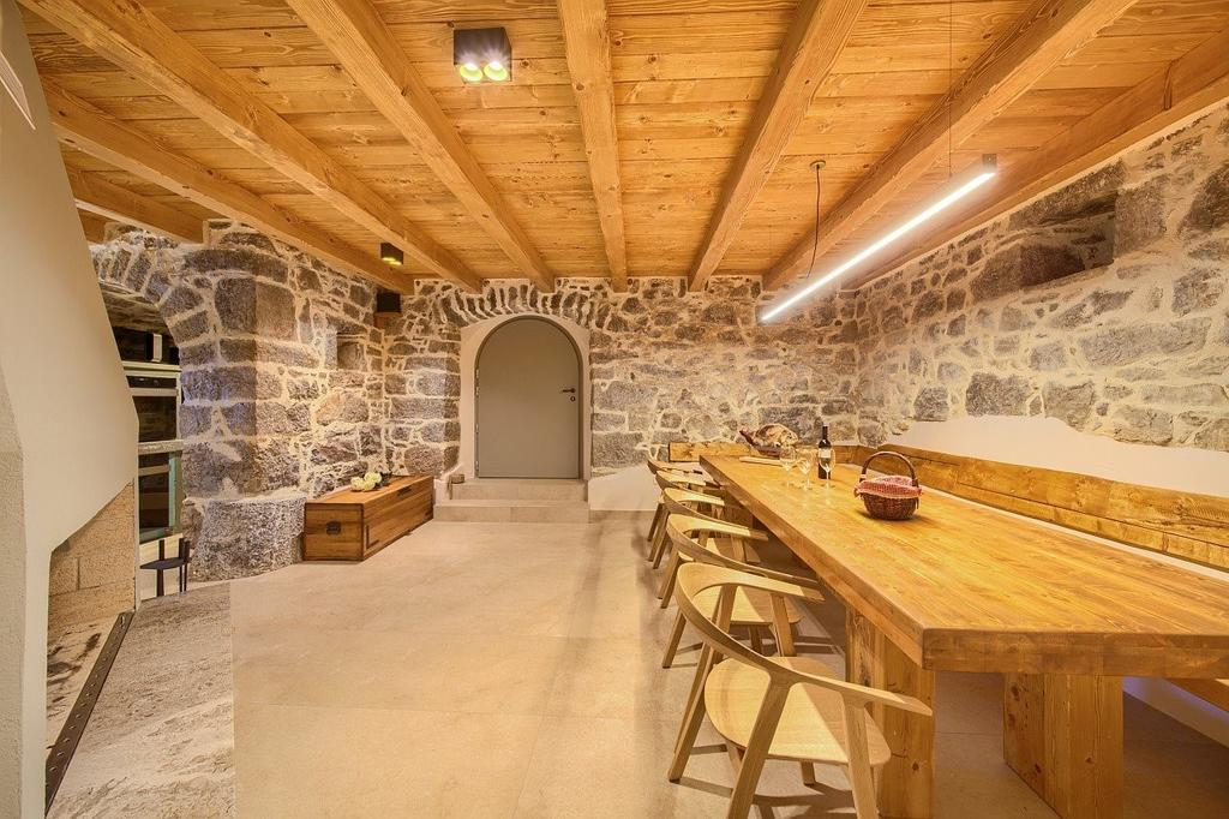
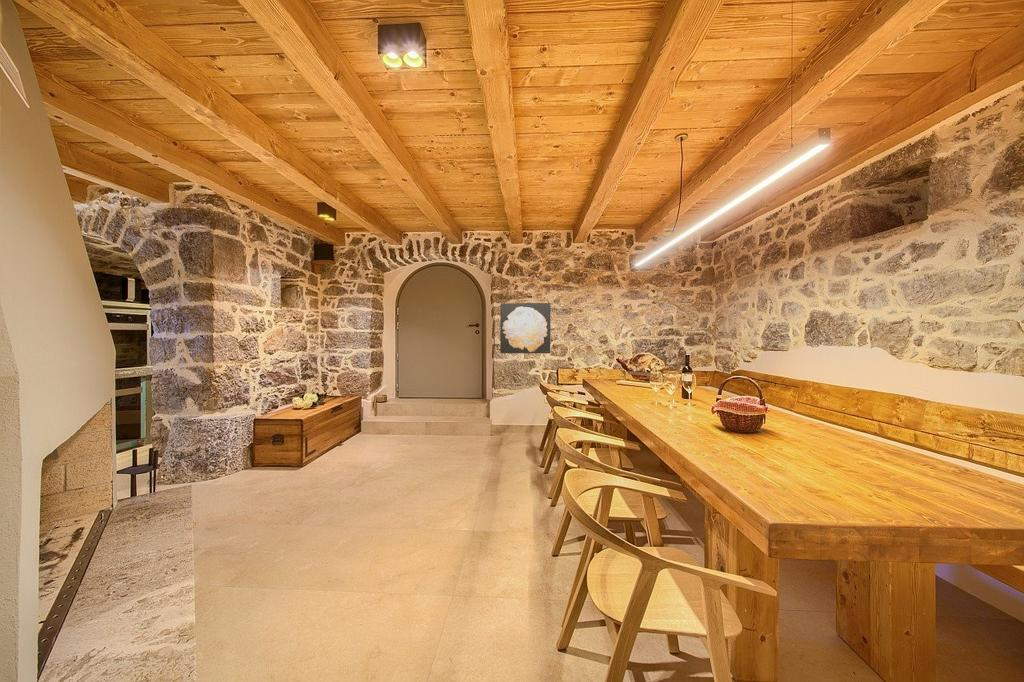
+ wall art [499,302,551,354]
